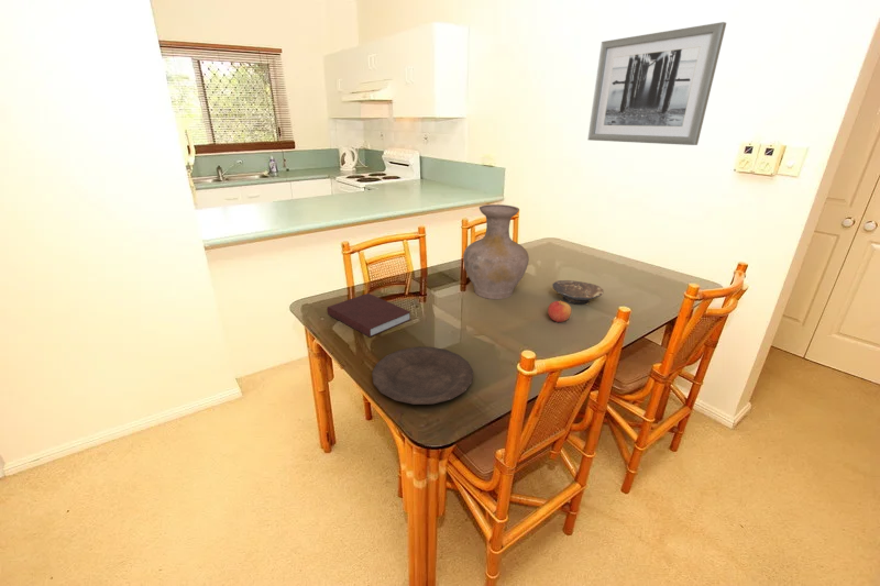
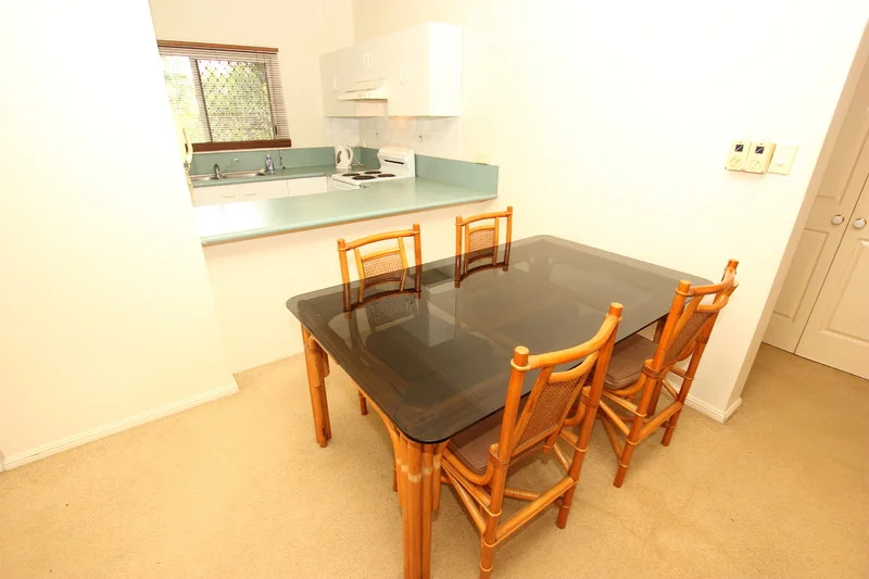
- vase [462,203,530,300]
- plate [371,346,474,406]
- apple [547,299,572,323]
- wall art [586,21,727,146]
- notebook [326,292,413,339]
- bowl [551,279,605,306]
